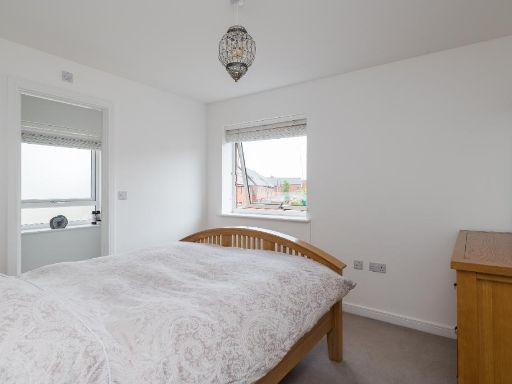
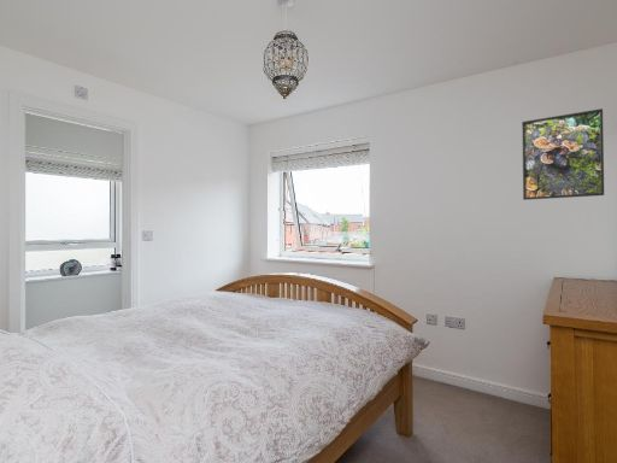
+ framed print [521,107,605,201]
